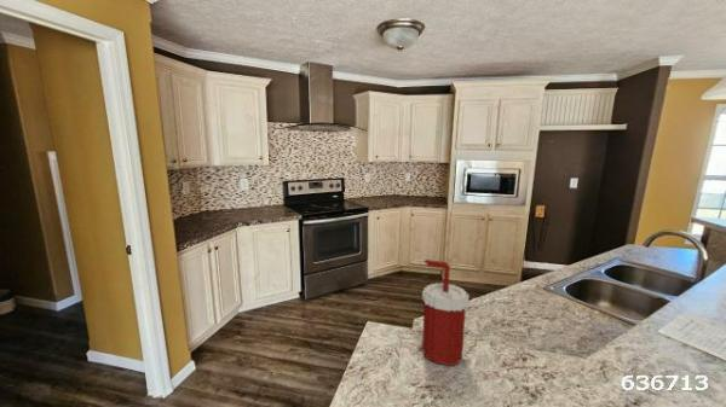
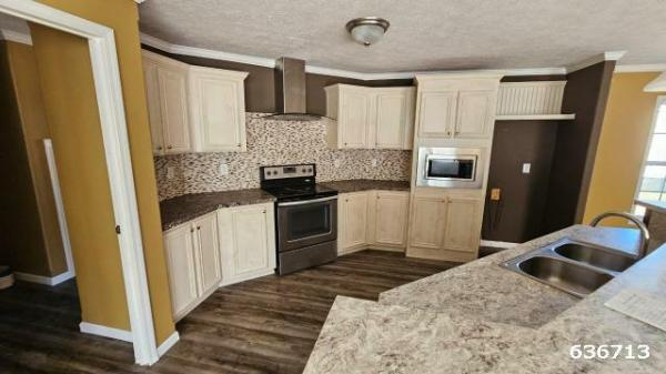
- soap dispenser [421,258,469,367]
